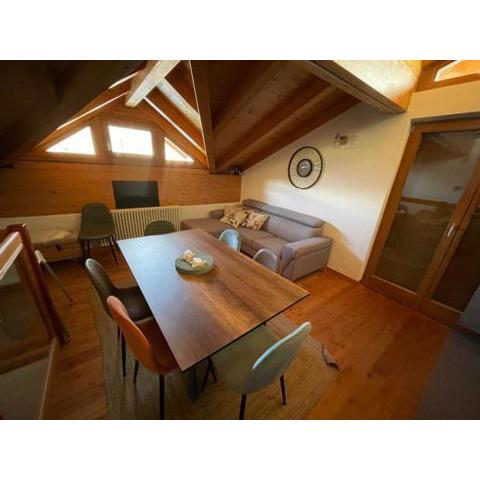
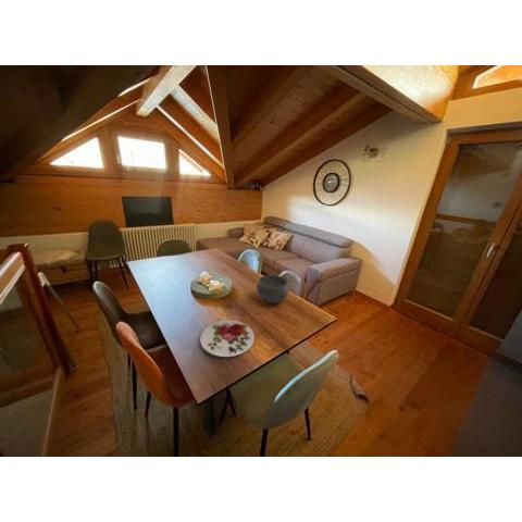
+ plate [199,319,256,358]
+ bowl [256,274,290,304]
